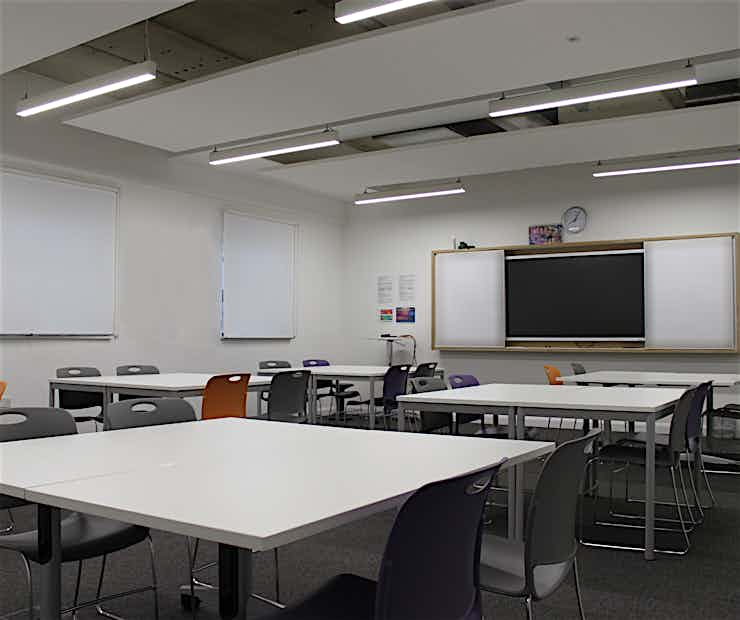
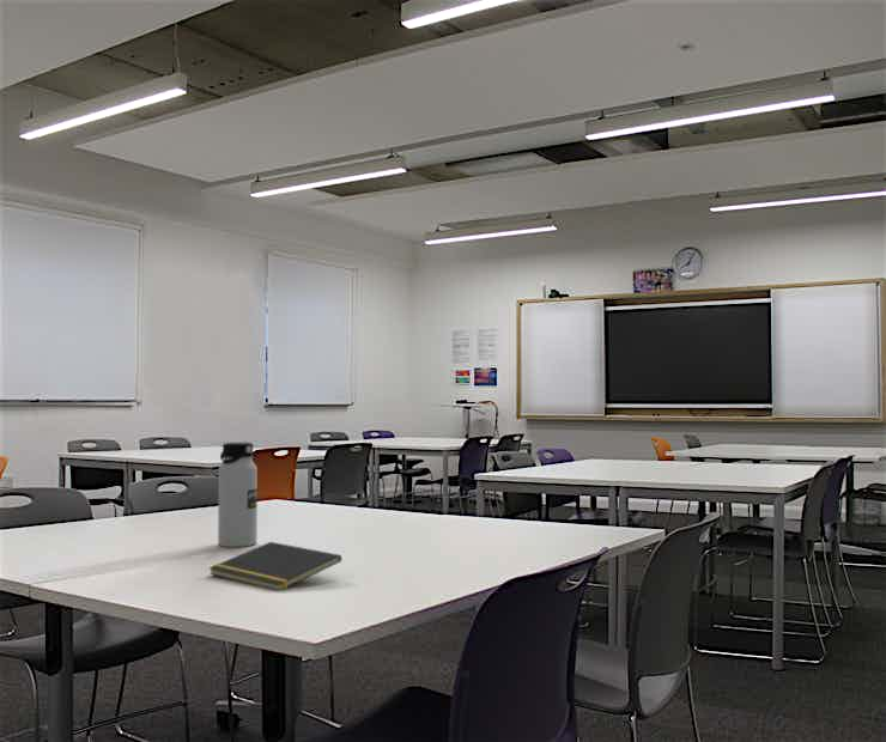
+ water bottle [217,442,259,548]
+ notepad [207,541,342,591]
